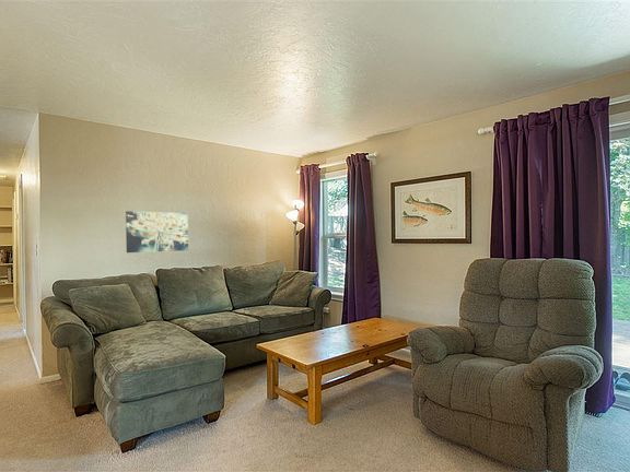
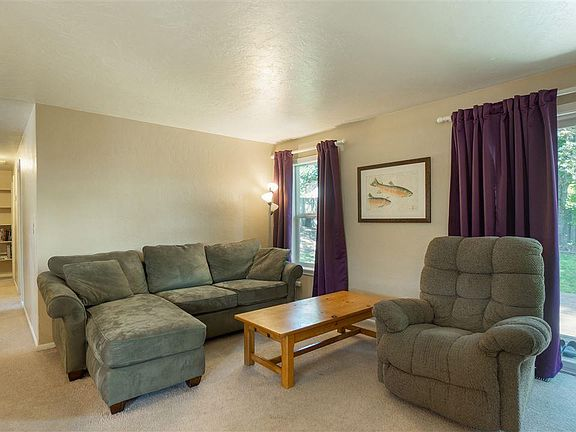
- wall art [125,210,189,253]
